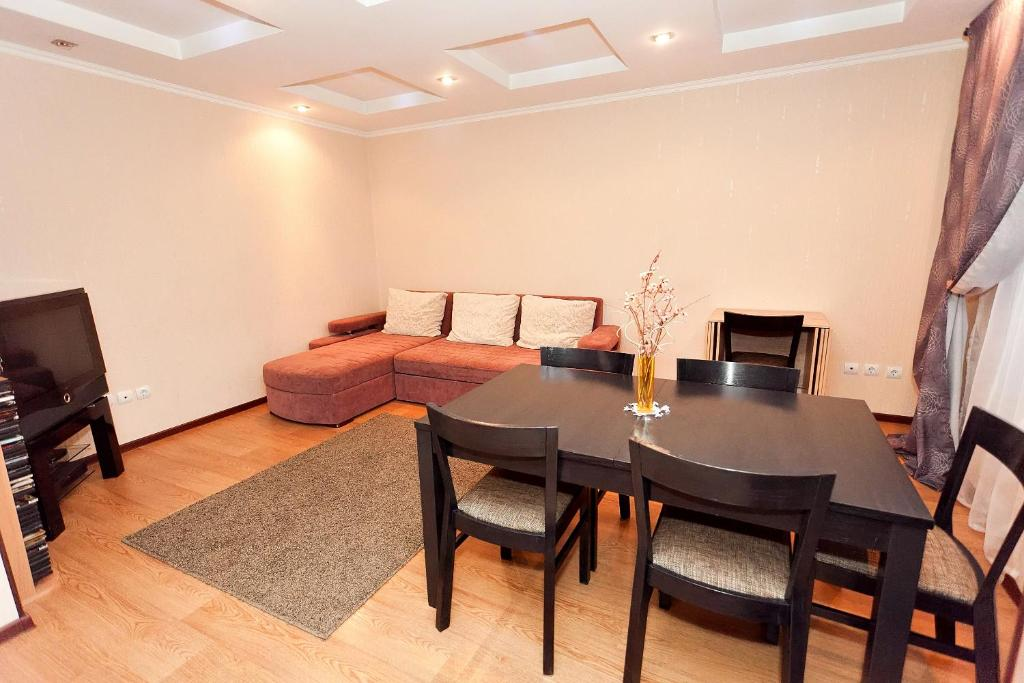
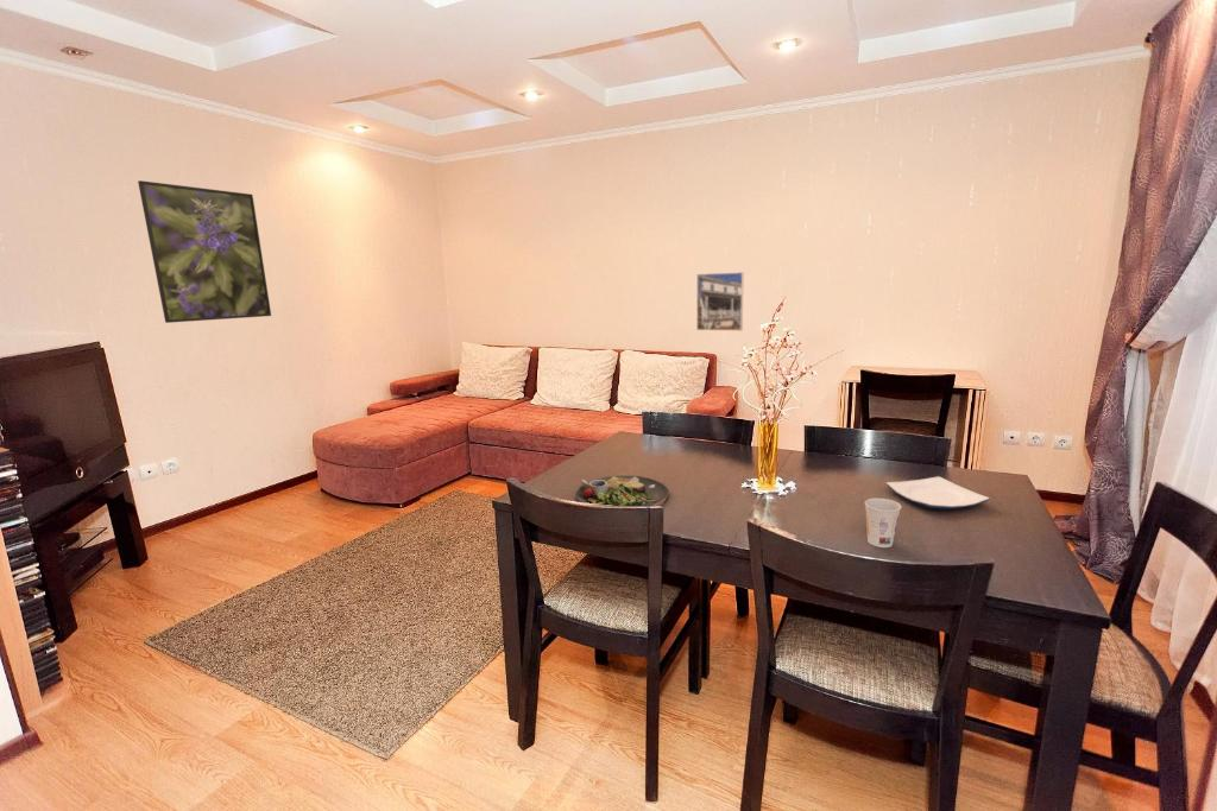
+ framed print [695,271,745,332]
+ plate [885,475,990,511]
+ cup [864,498,902,549]
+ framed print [137,179,272,324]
+ dinner plate [574,475,670,507]
